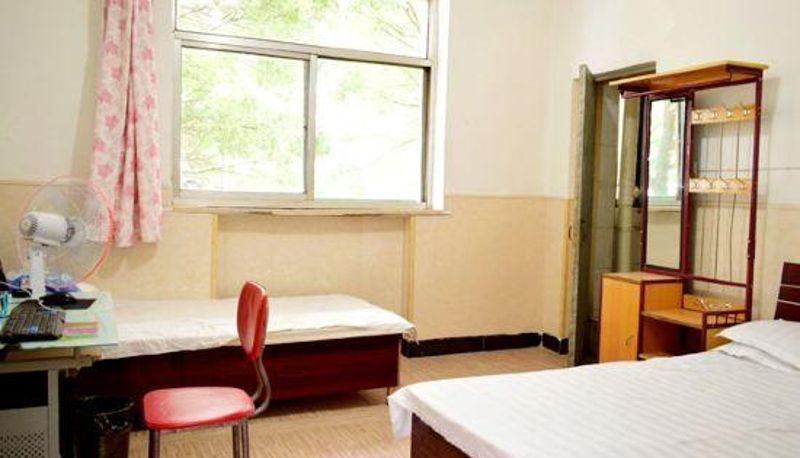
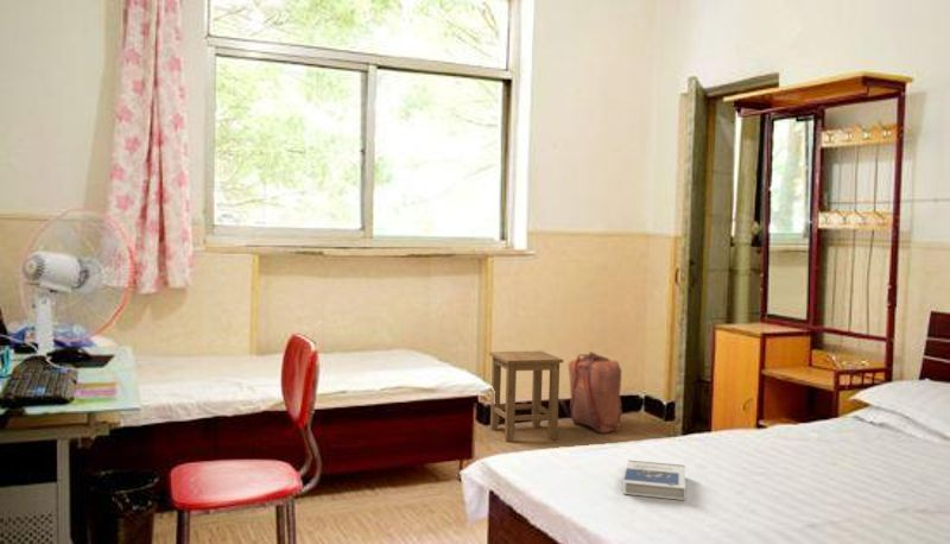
+ backpack [559,350,623,435]
+ stool [488,350,564,443]
+ hardback book [621,460,686,501]
